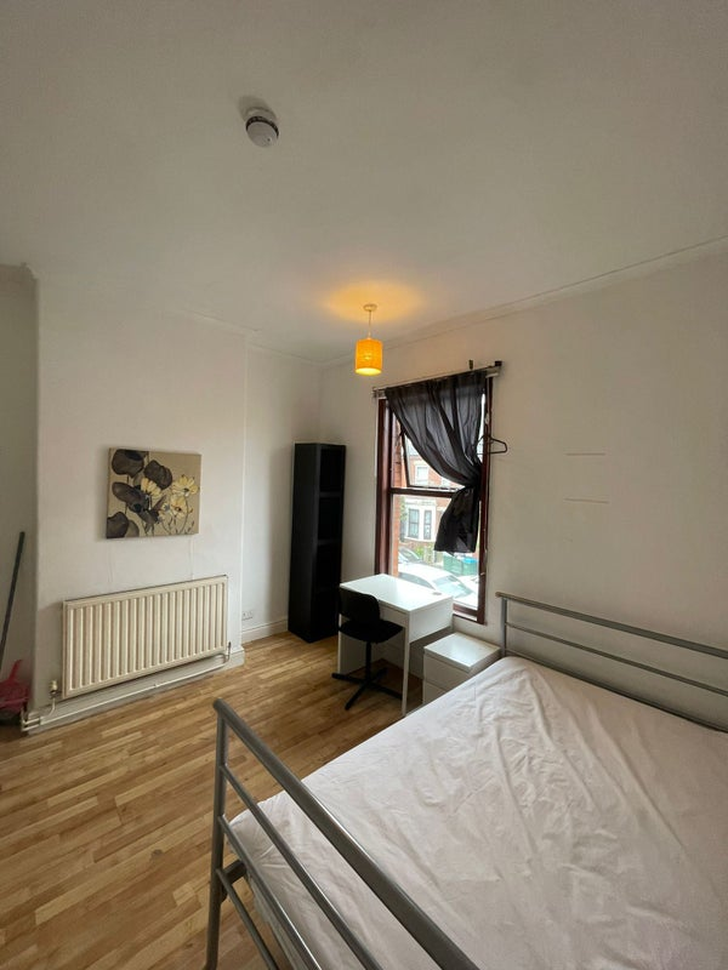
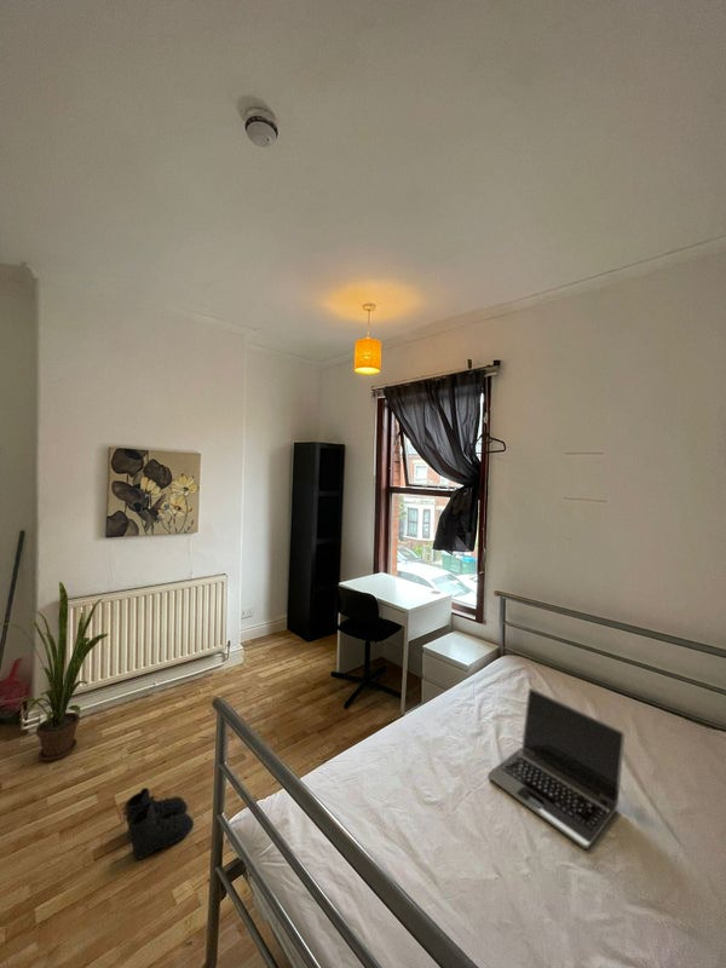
+ boots [122,786,195,862]
+ laptop [486,687,626,849]
+ house plant [0,581,109,762]
